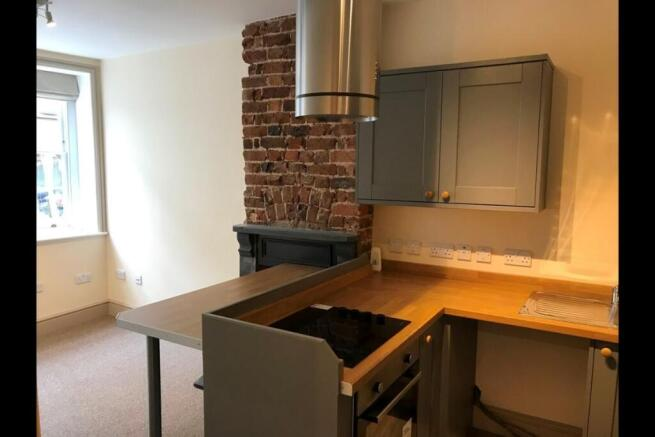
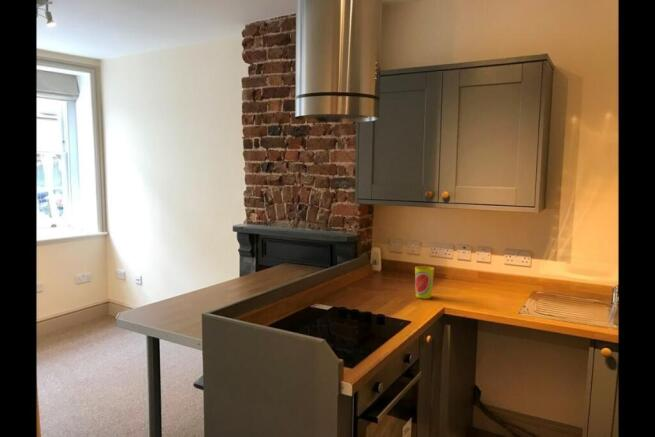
+ cup [414,265,435,300]
